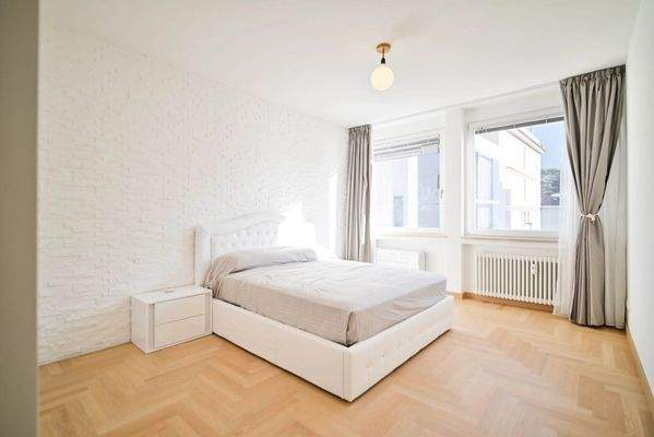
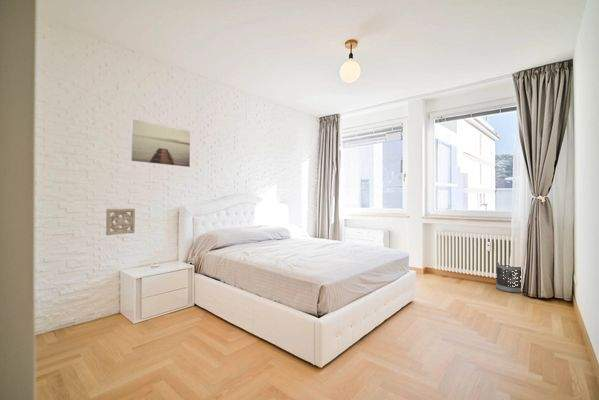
+ wall art [131,118,191,168]
+ wastebasket [495,262,523,294]
+ wall ornament [105,208,136,236]
